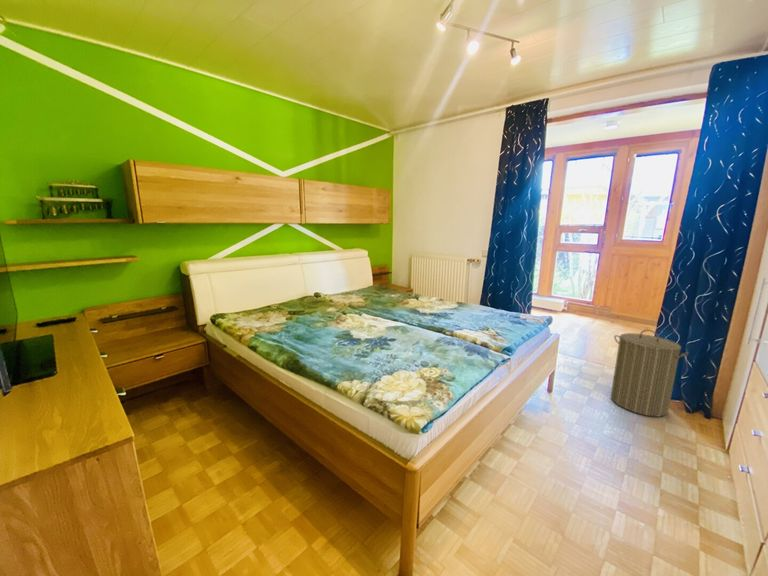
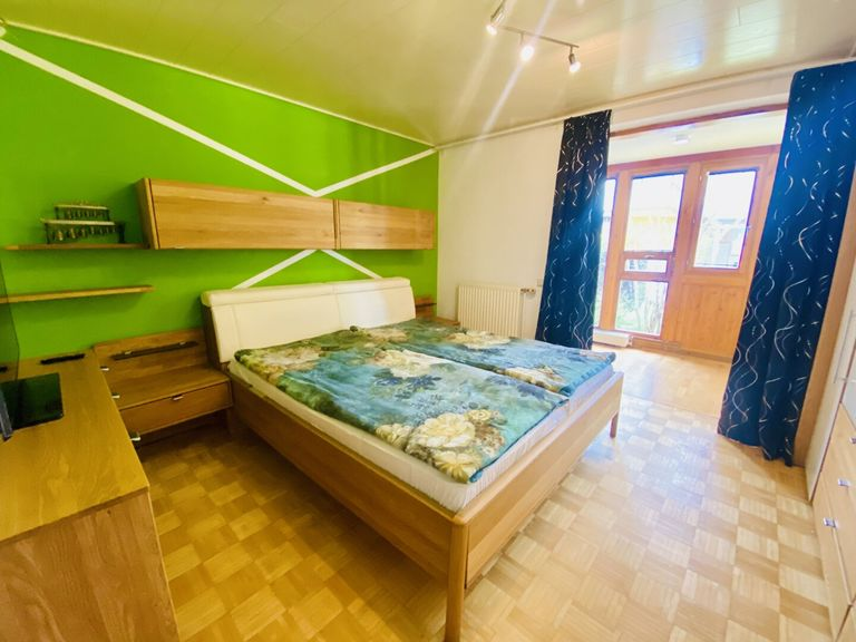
- laundry hamper [610,329,690,418]
